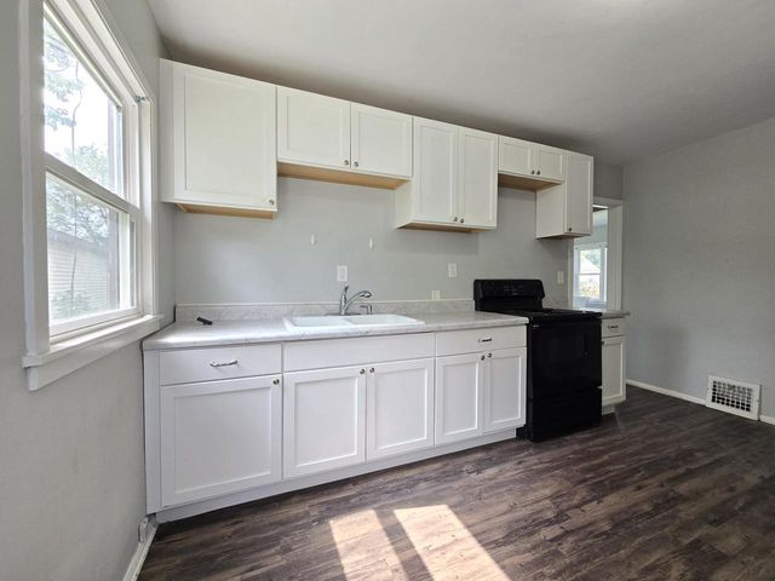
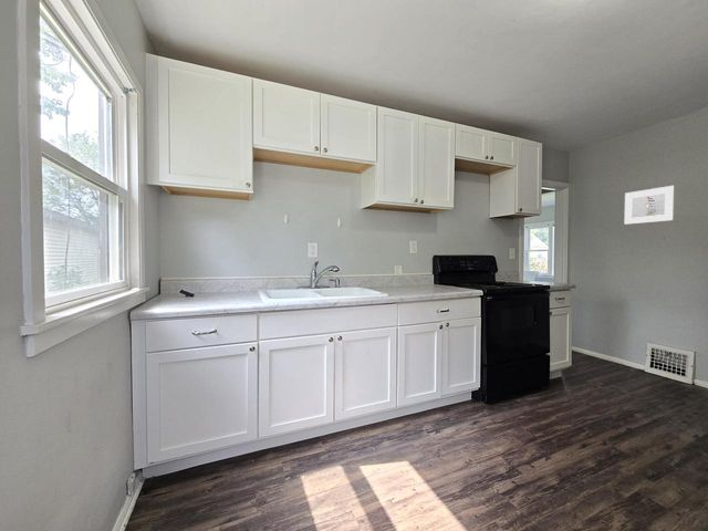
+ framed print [624,185,676,226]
